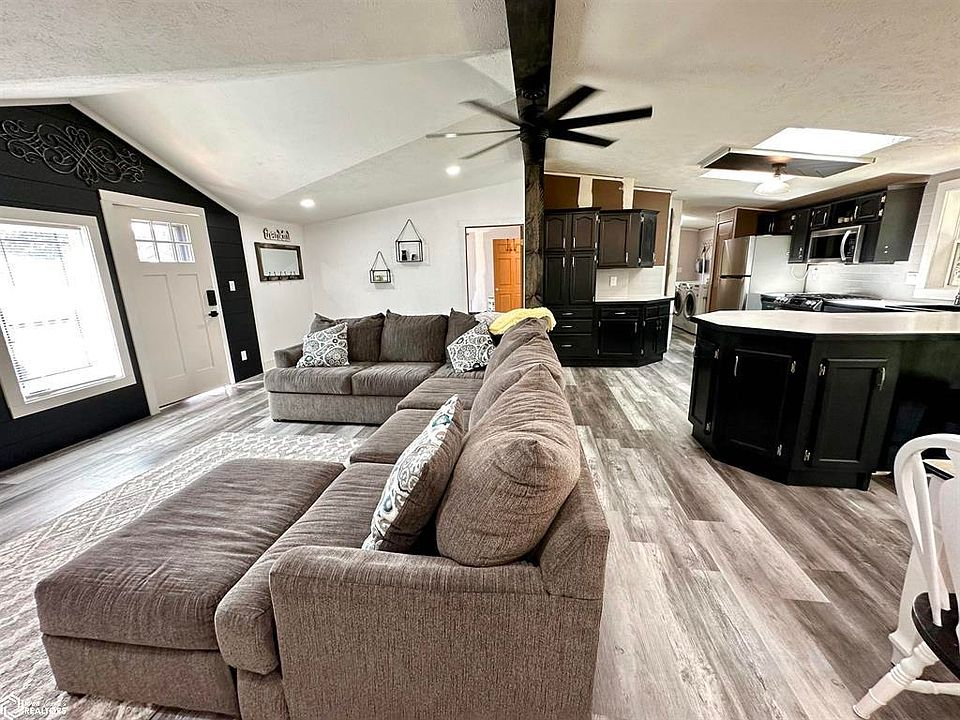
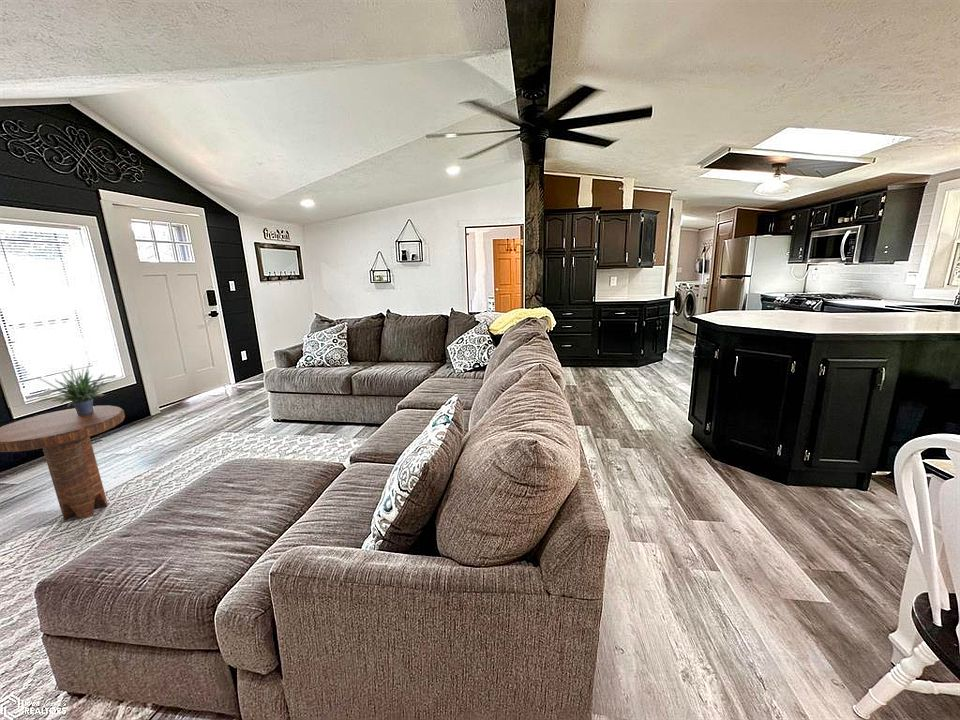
+ potted plant [36,364,111,415]
+ side table [0,405,126,520]
